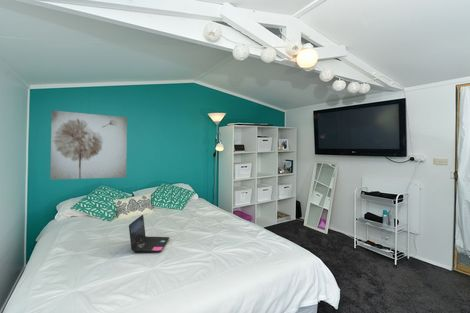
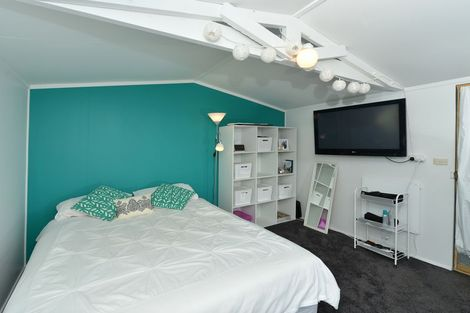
- laptop [128,214,170,254]
- wall art [49,109,128,180]
